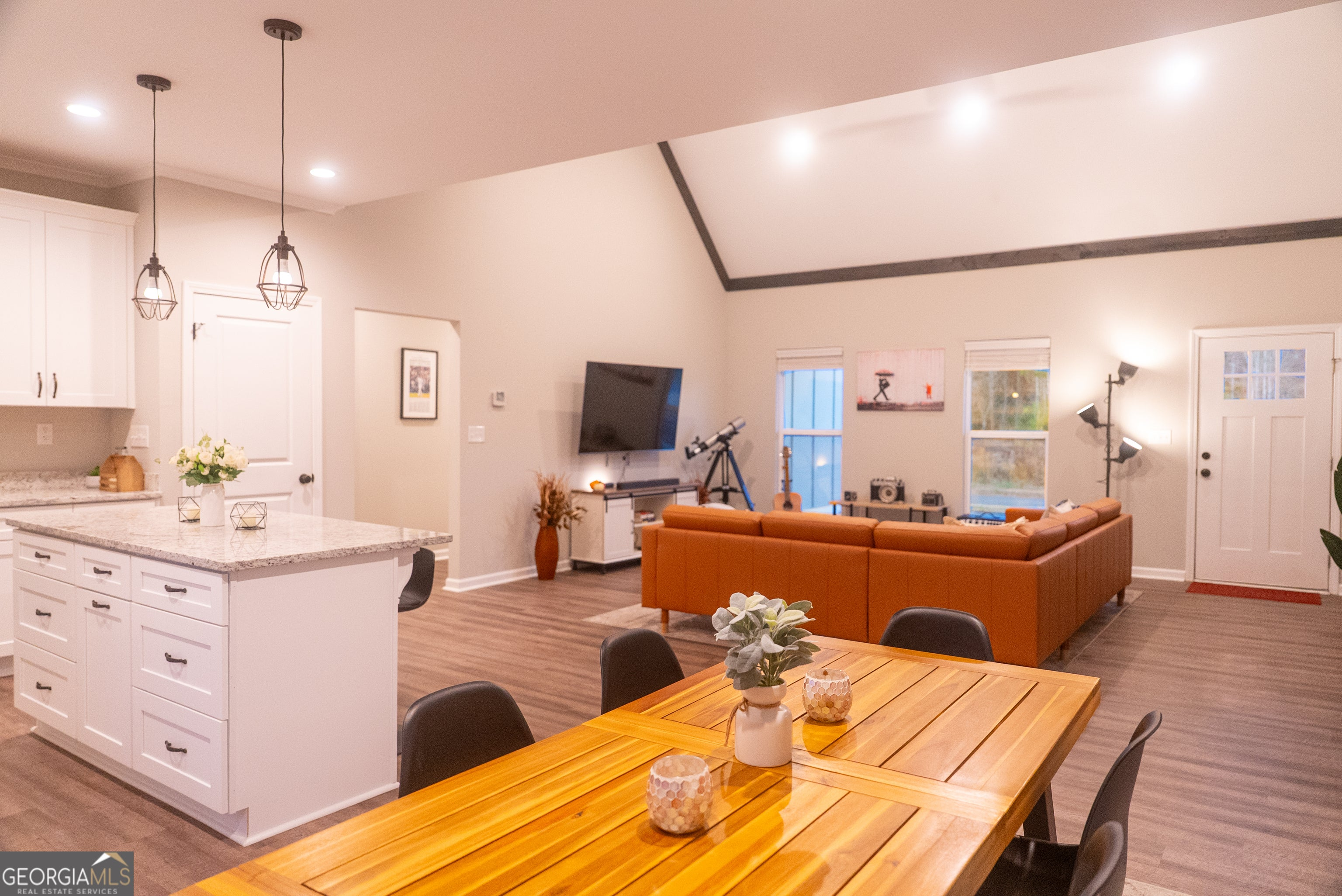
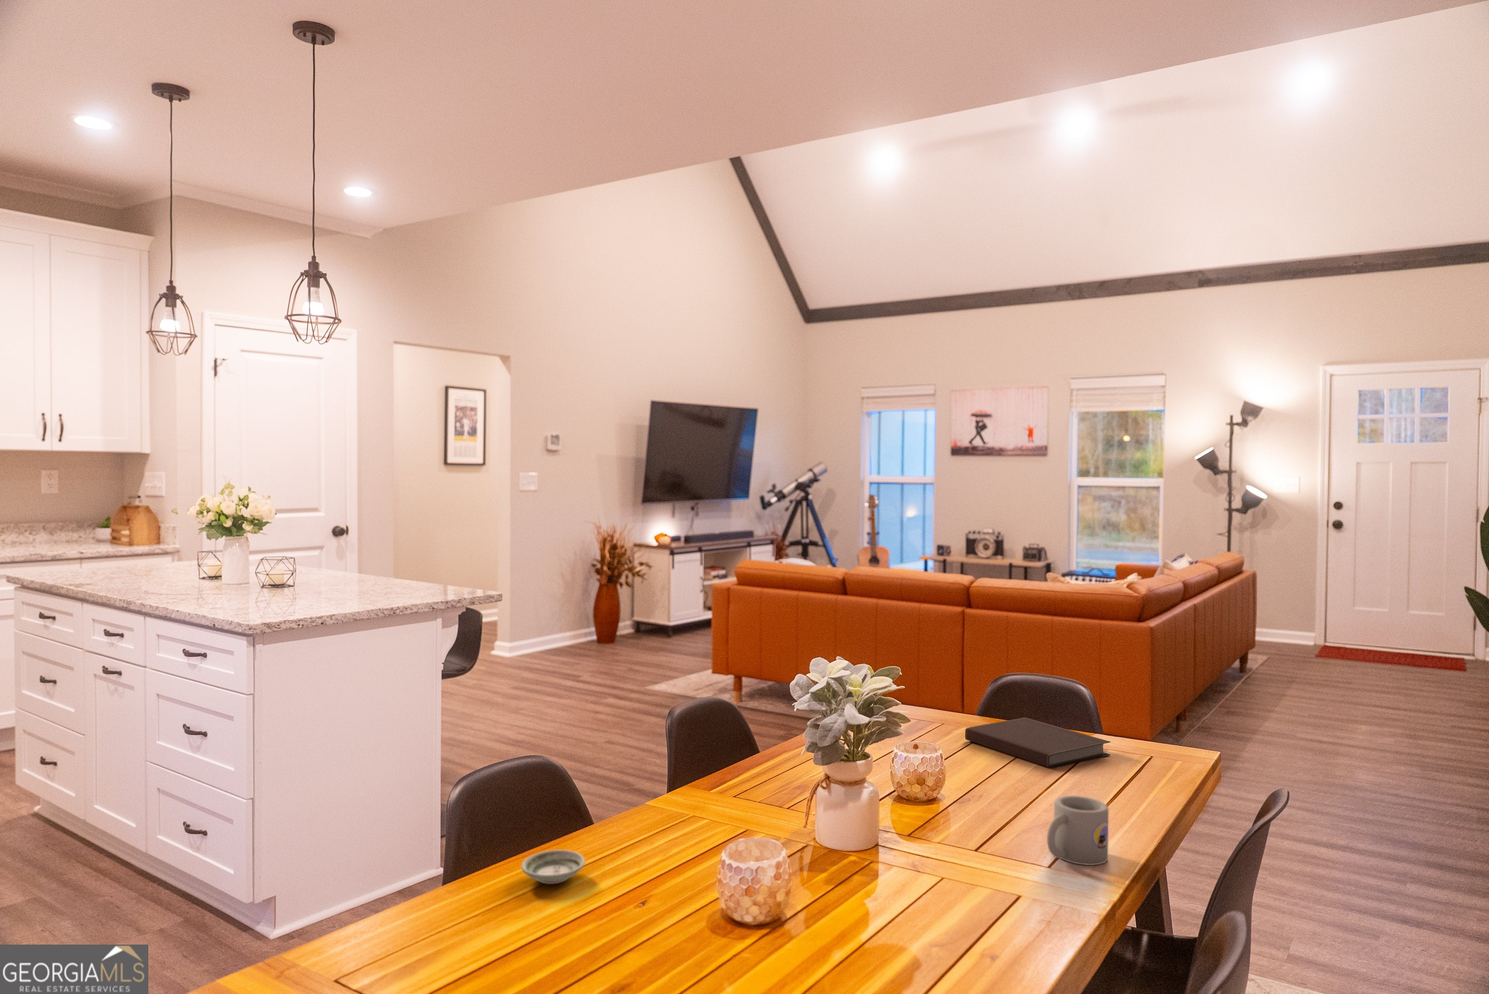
+ saucer [520,850,586,884]
+ notebook [964,717,1111,769]
+ mug [1046,795,1110,865]
